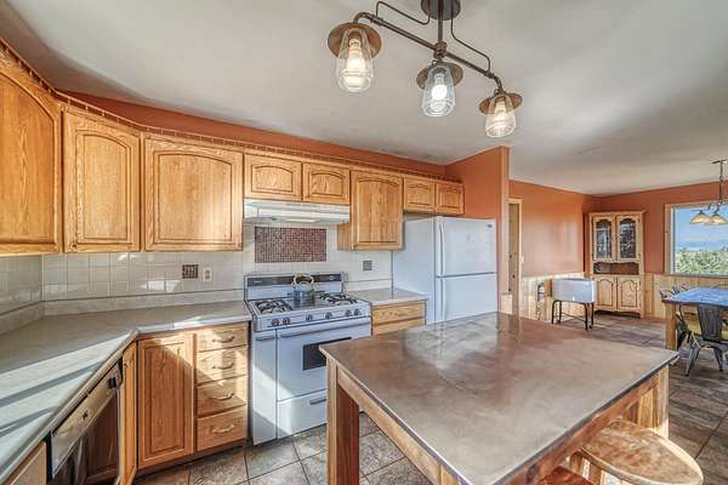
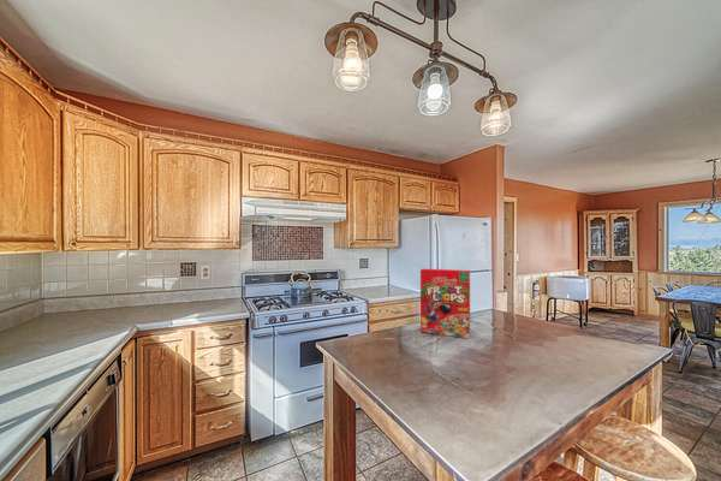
+ cereal box [419,268,471,339]
